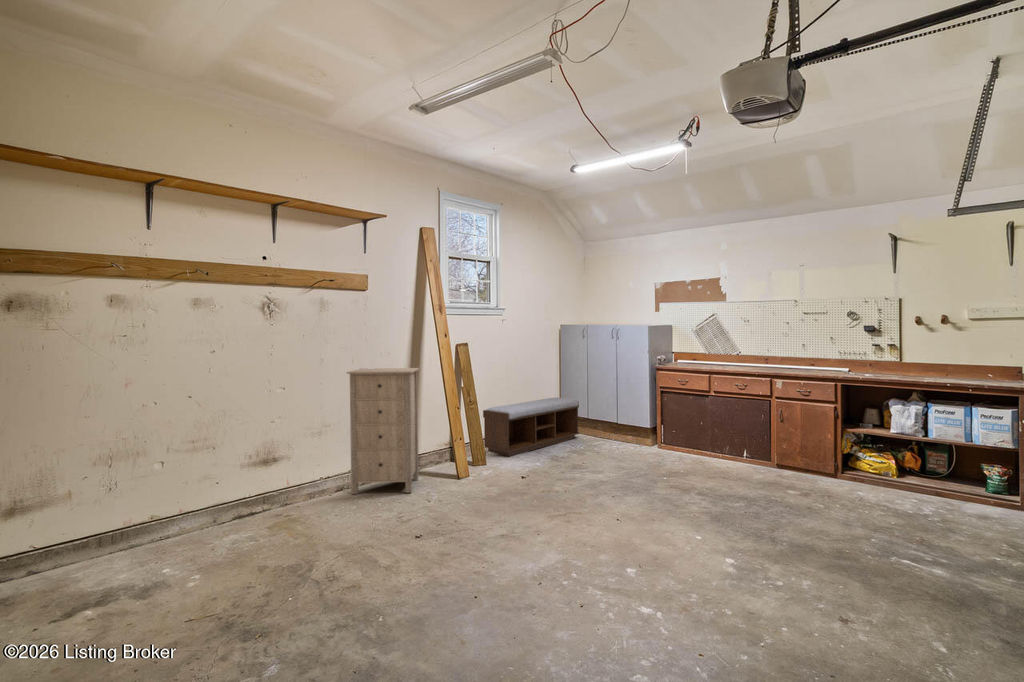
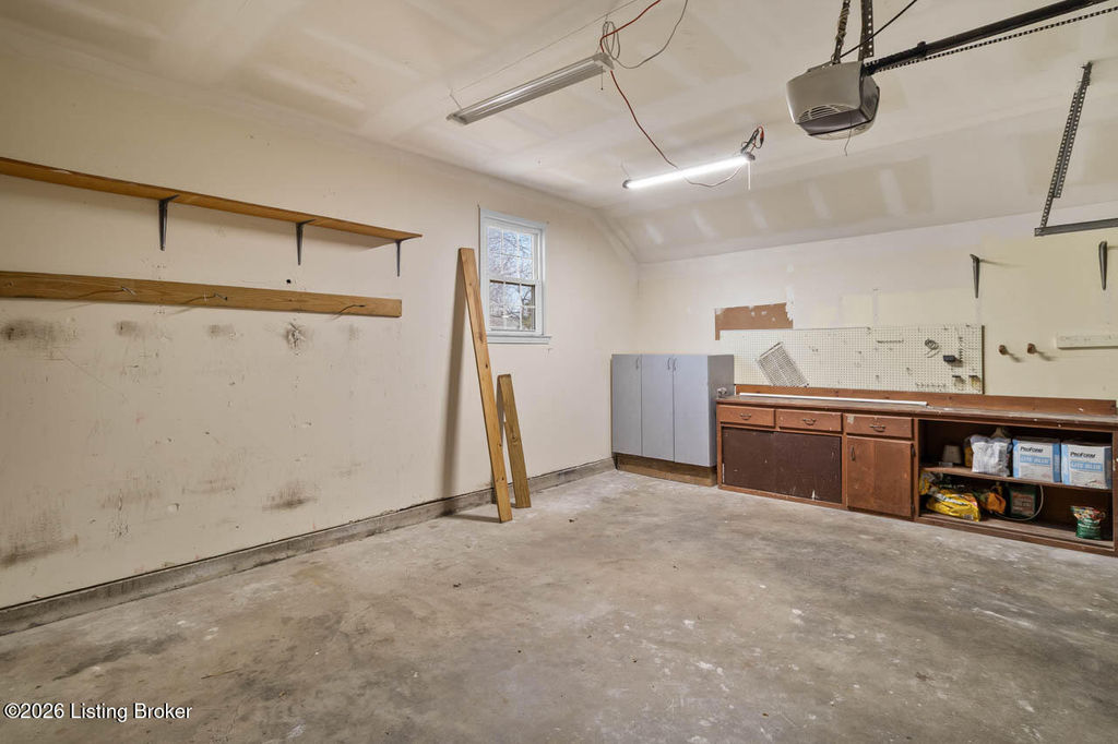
- bench [482,397,580,457]
- storage cabinet [346,367,420,495]
